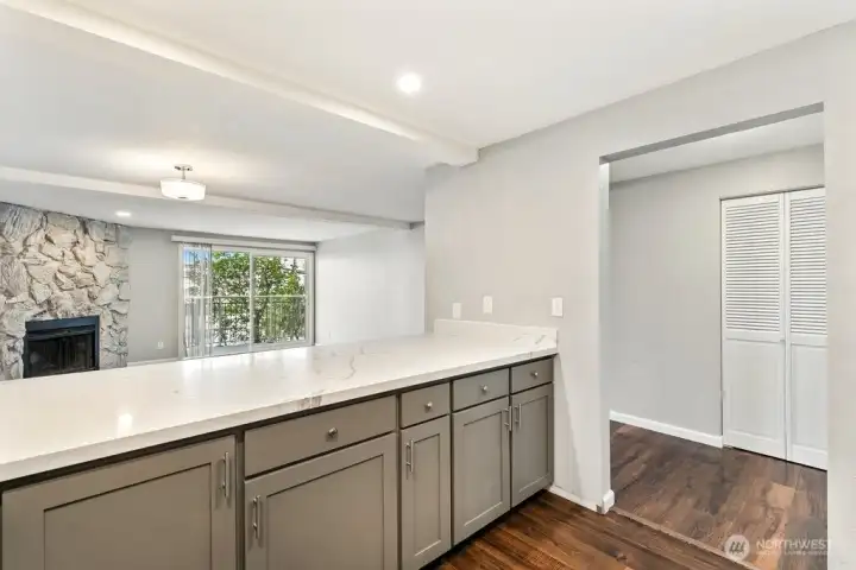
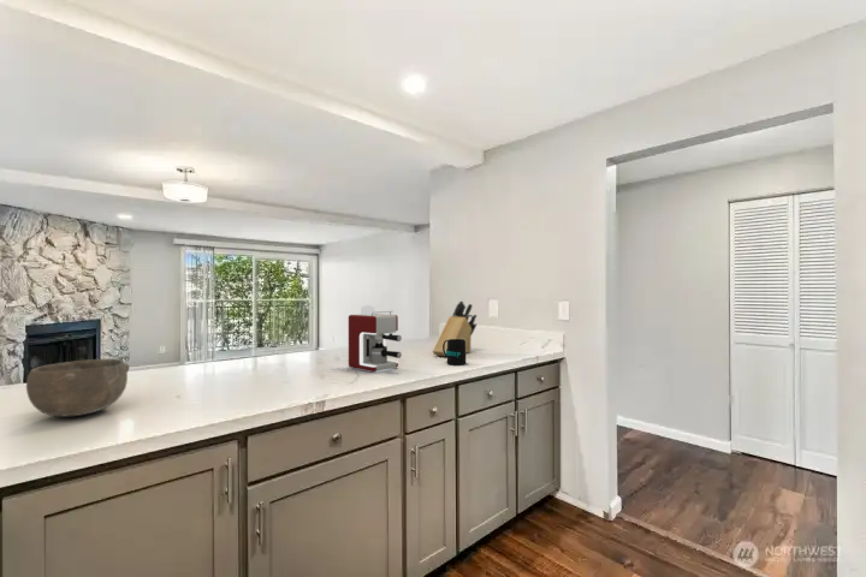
+ knife block [432,299,478,357]
+ bowl [25,357,131,417]
+ mug [443,339,467,367]
+ coffee maker [348,304,403,373]
